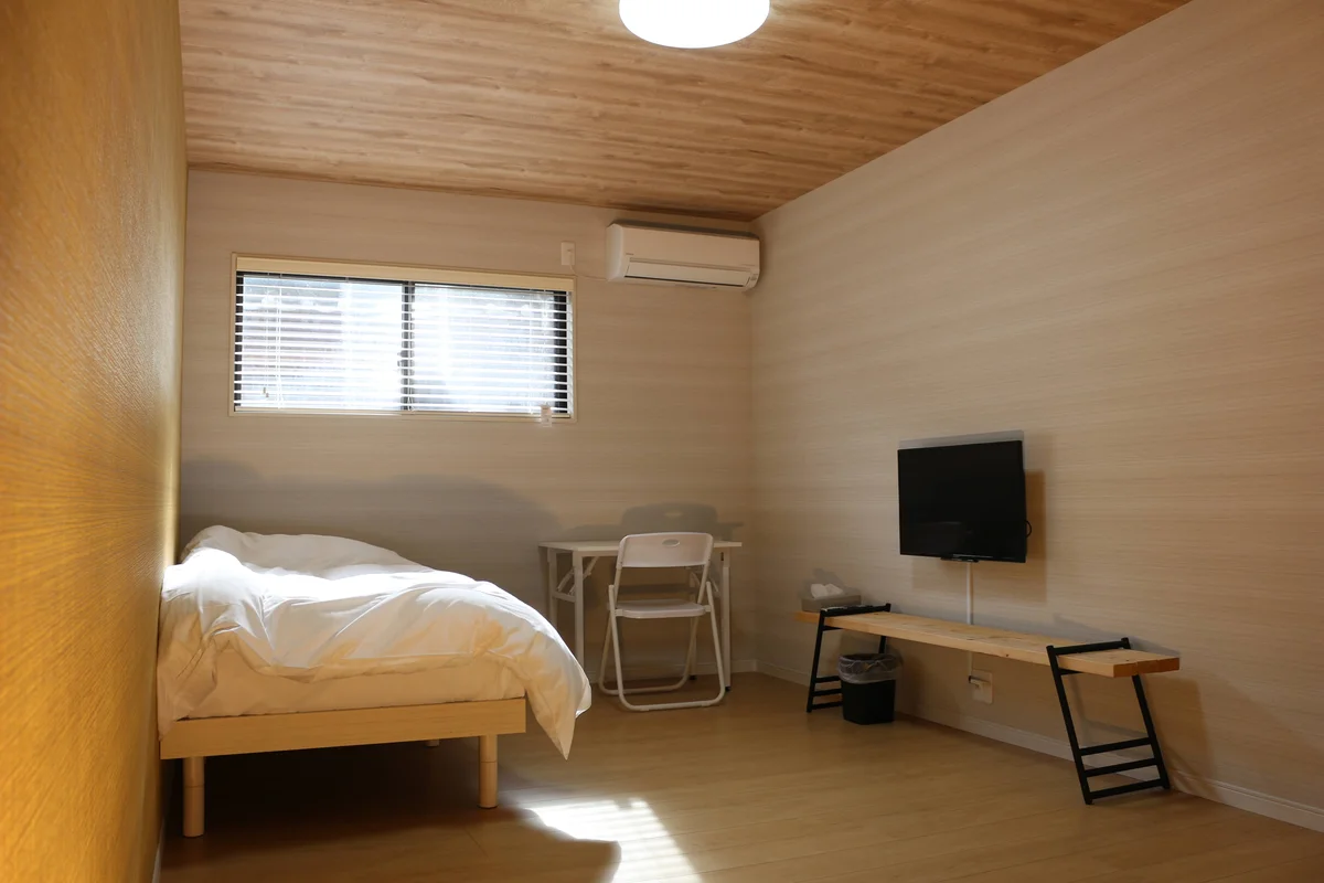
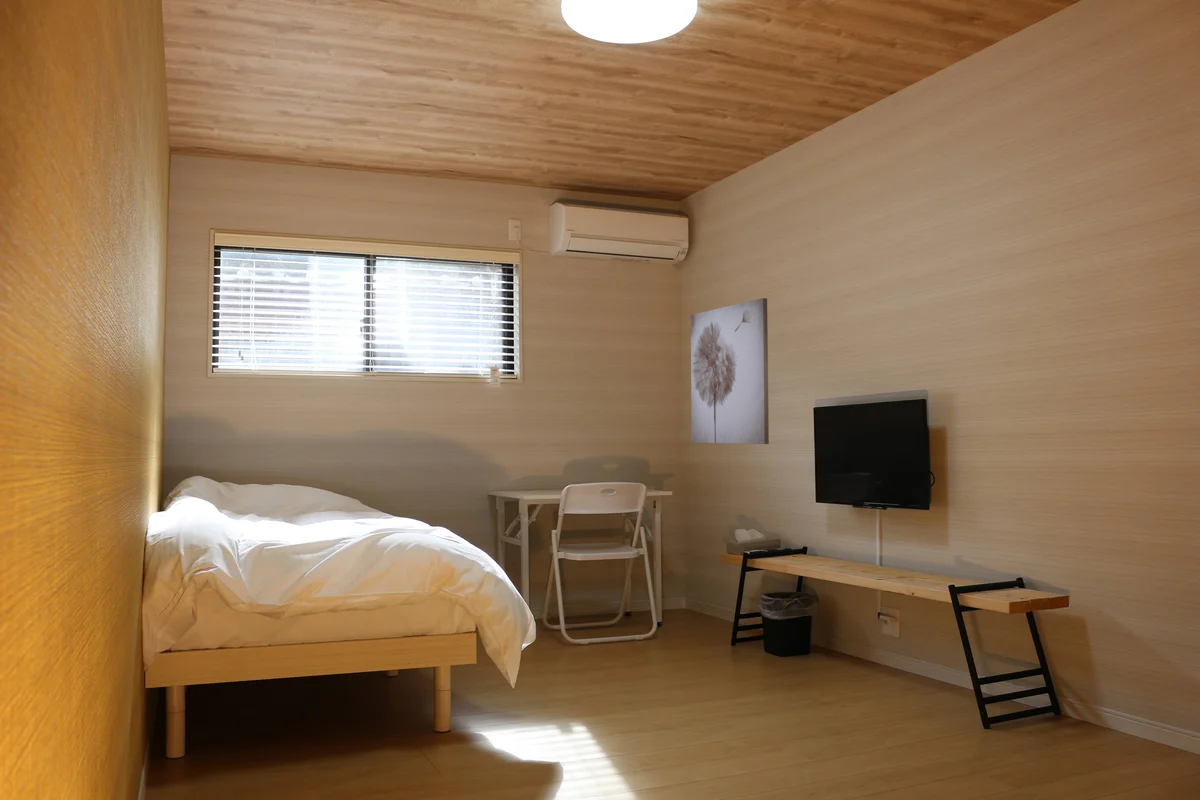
+ wall art [690,297,770,445]
